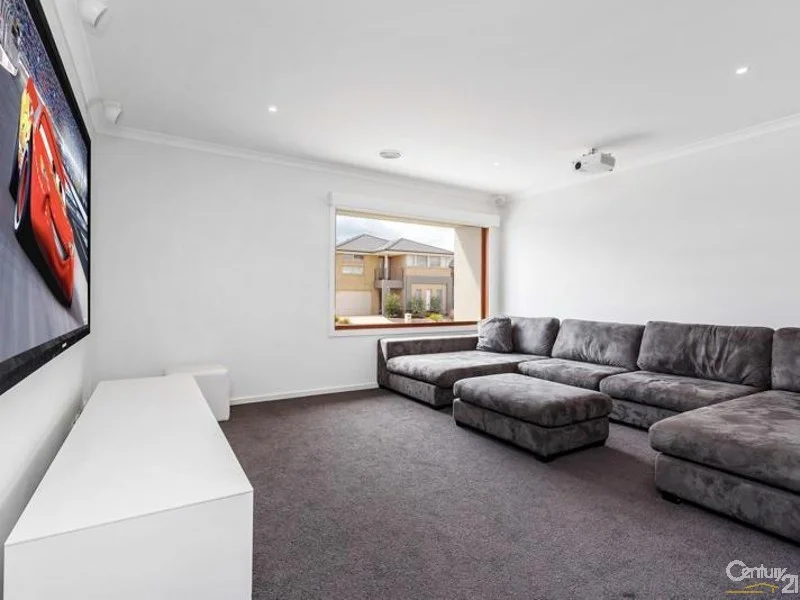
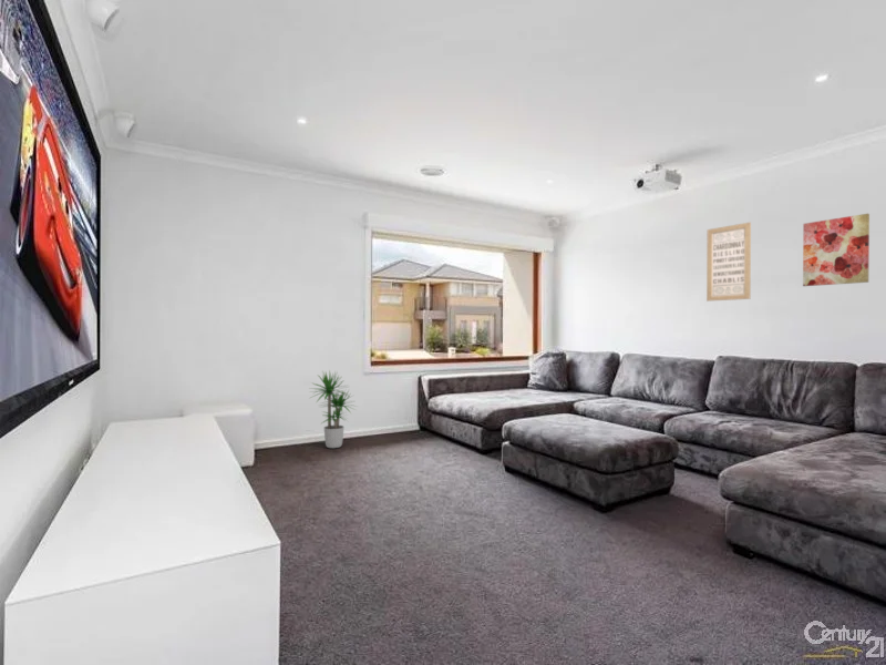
+ potted plant [307,368,358,449]
+ wall art [705,221,752,303]
+ wall art [802,213,870,287]
